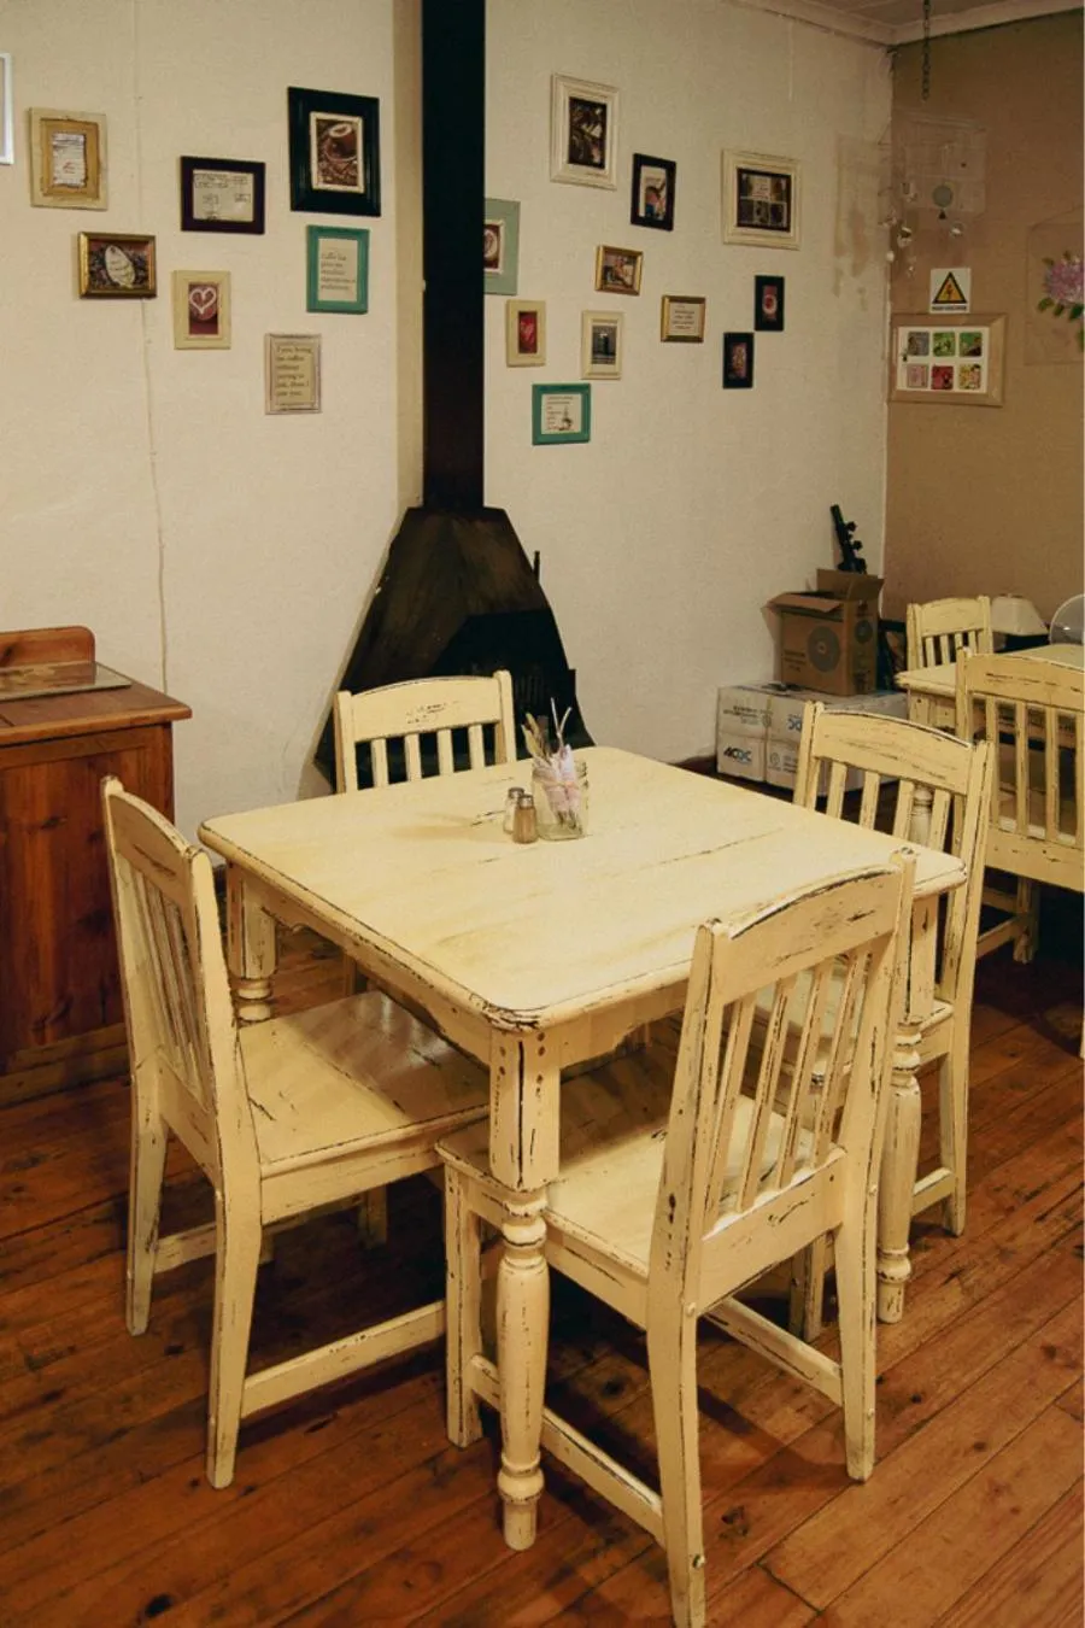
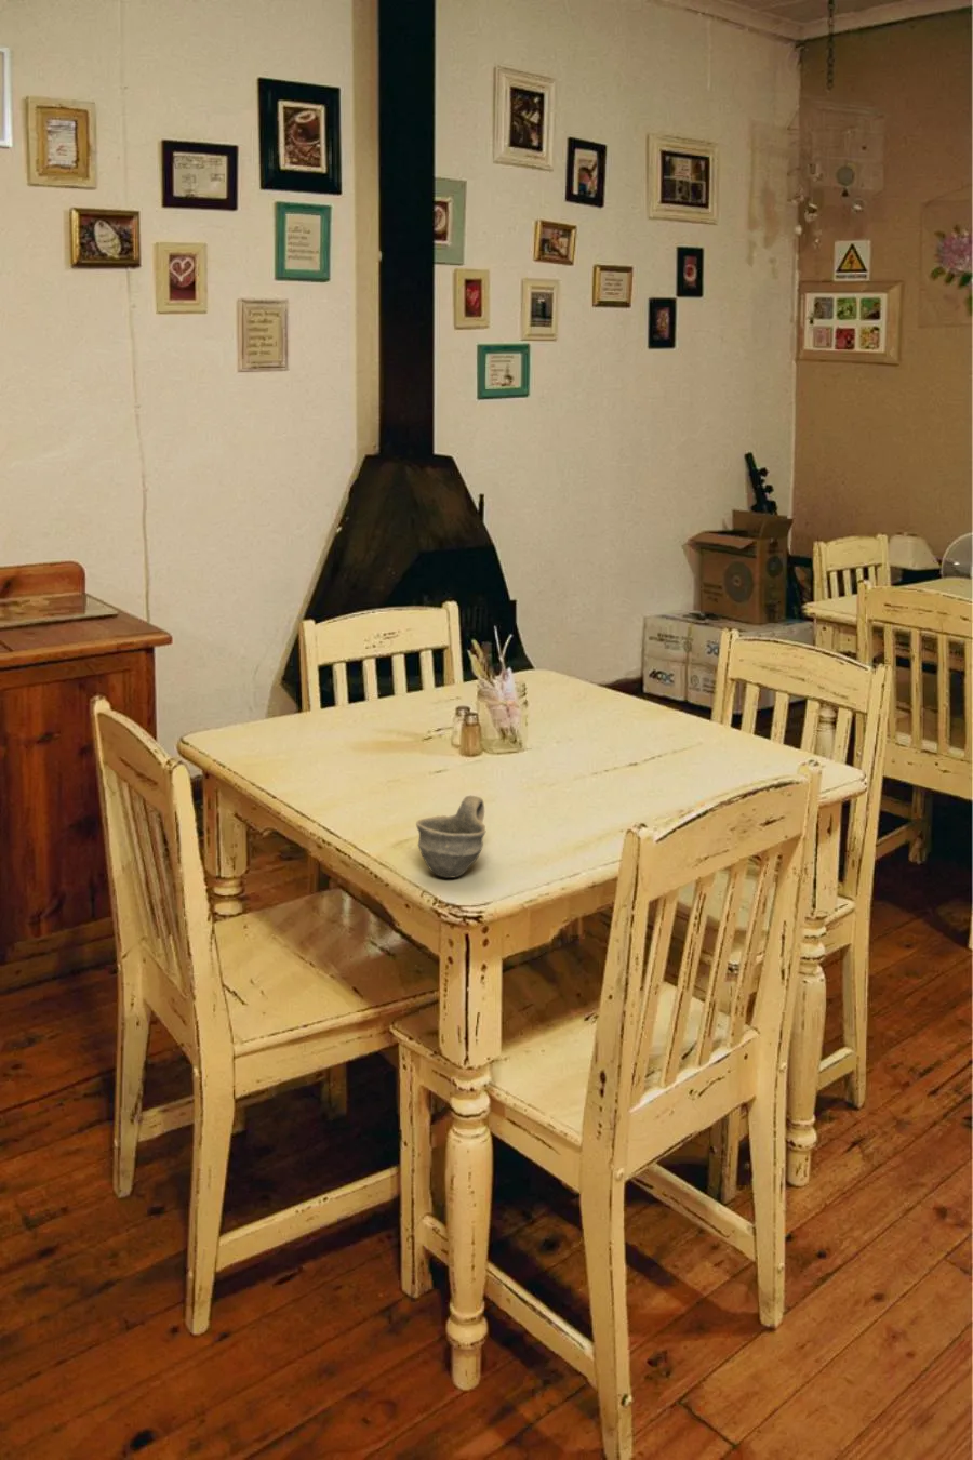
+ cup [415,795,486,878]
